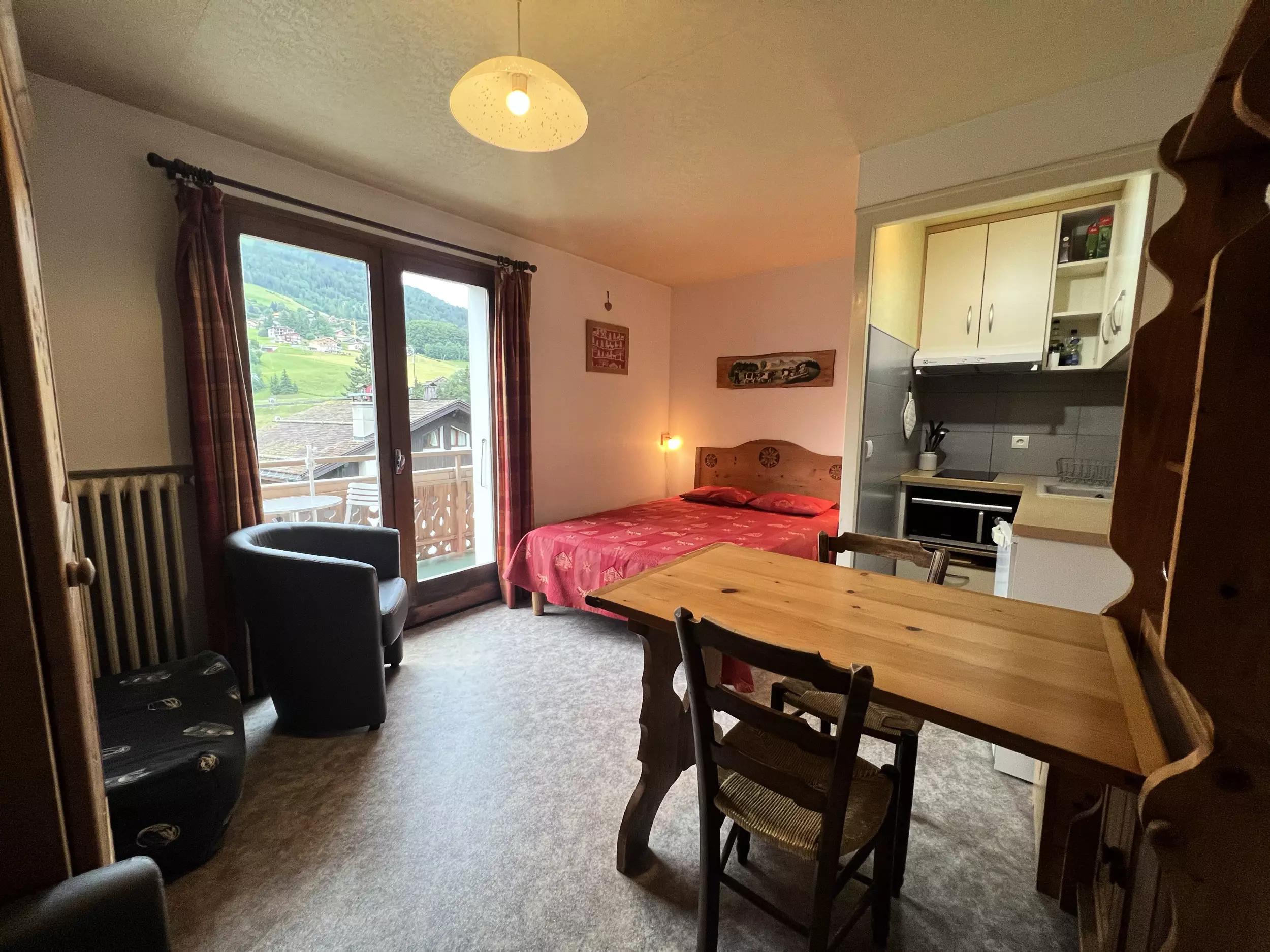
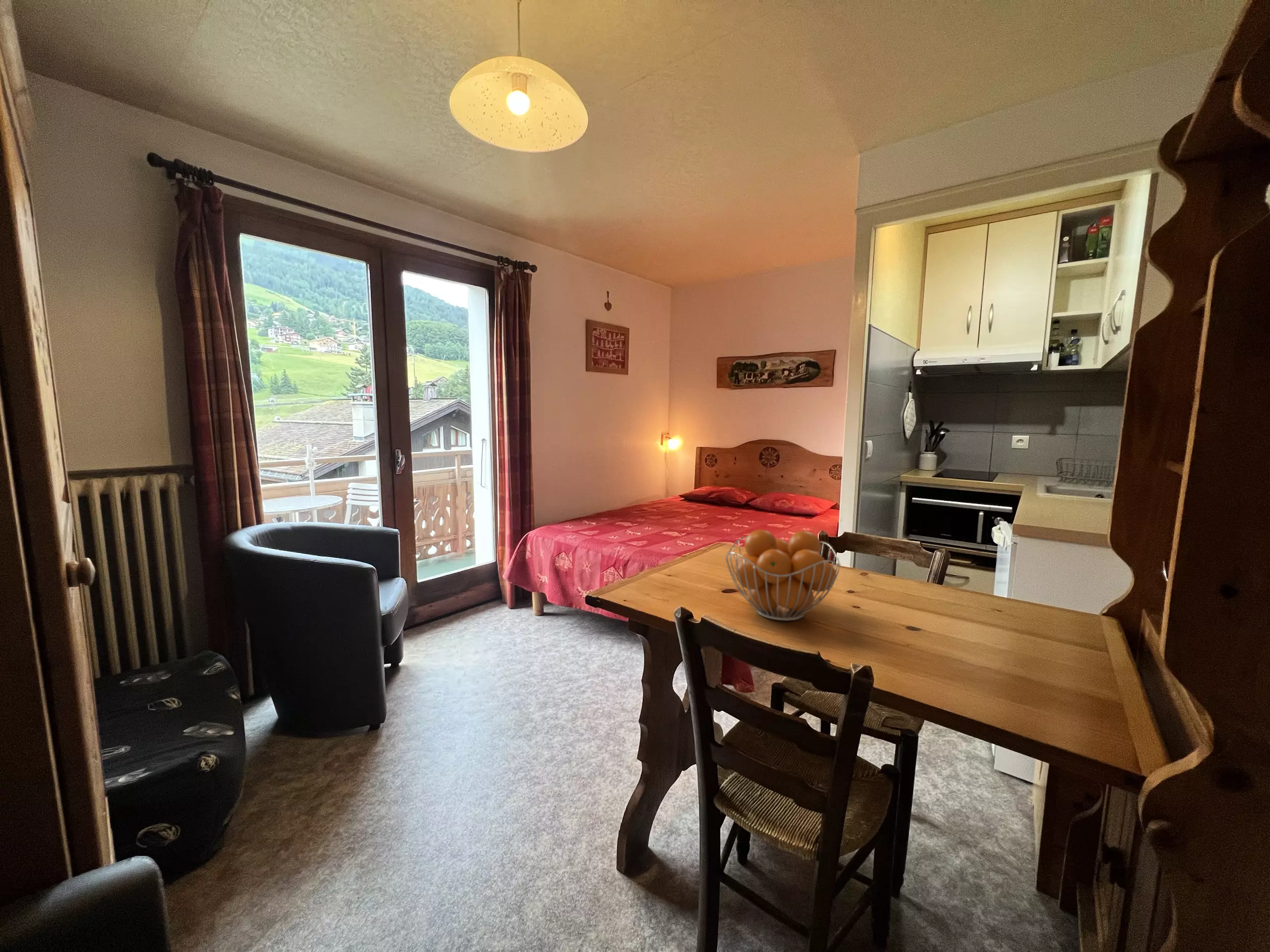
+ fruit basket [725,529,841,621]
